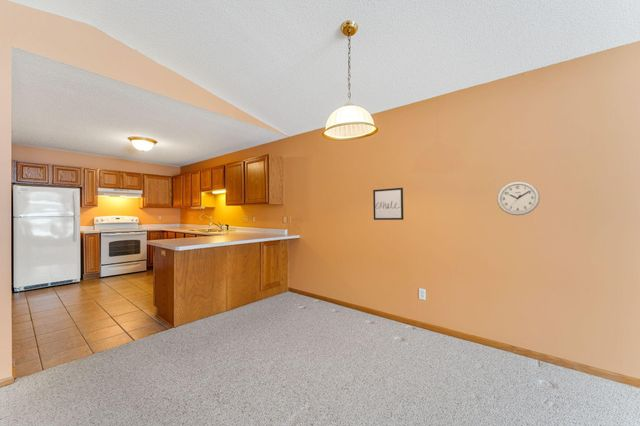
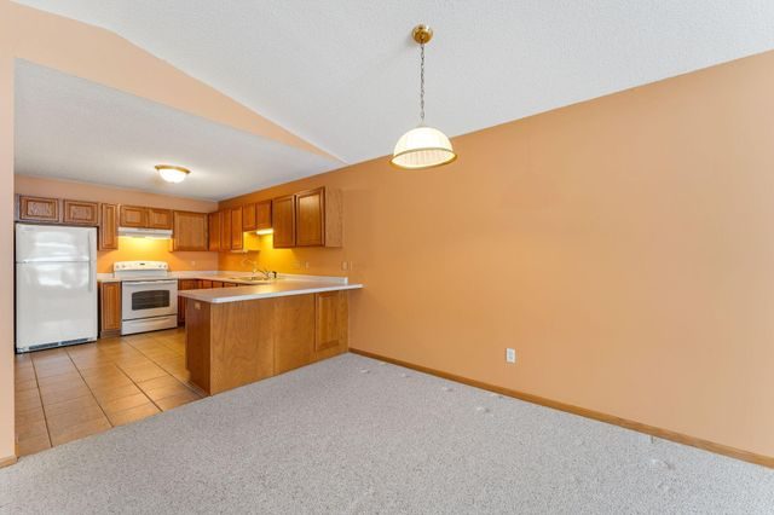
- wall clock [496,180,541,216]
- wall art [372,187,404,221]
